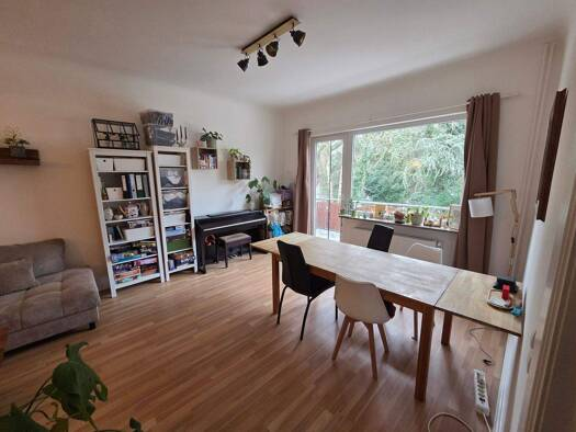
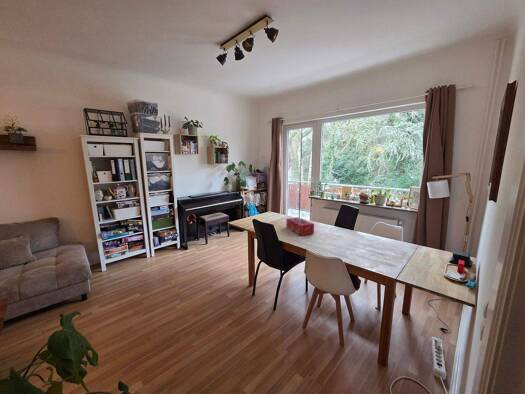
+ tissue box [285,216,315,236]
